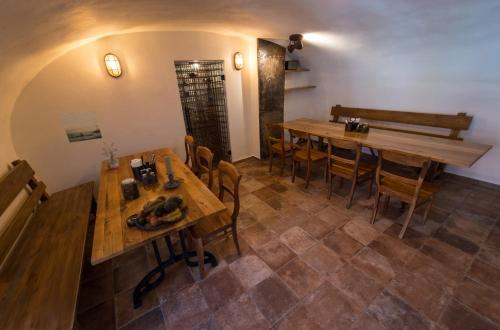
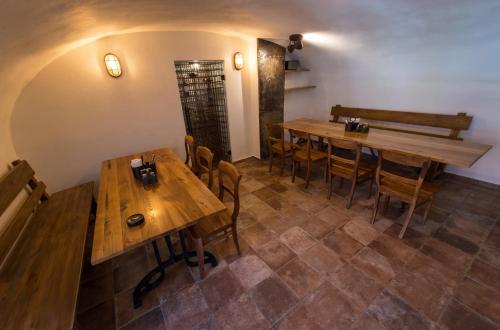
- potted plant [101,142,120,170]
- fruit bowl [134,193,189,231]
- jar [119,177,141,202]
- candle holder [162,155,185,189]
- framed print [58,110,104,144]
